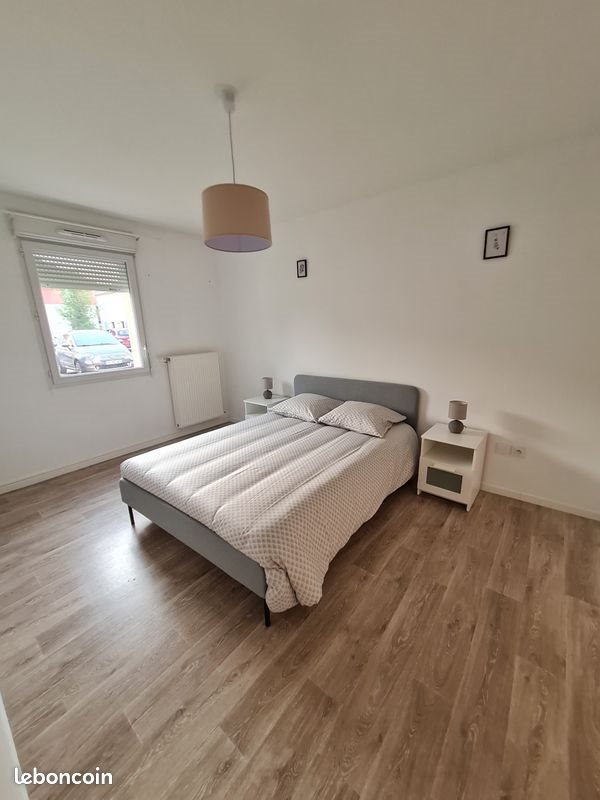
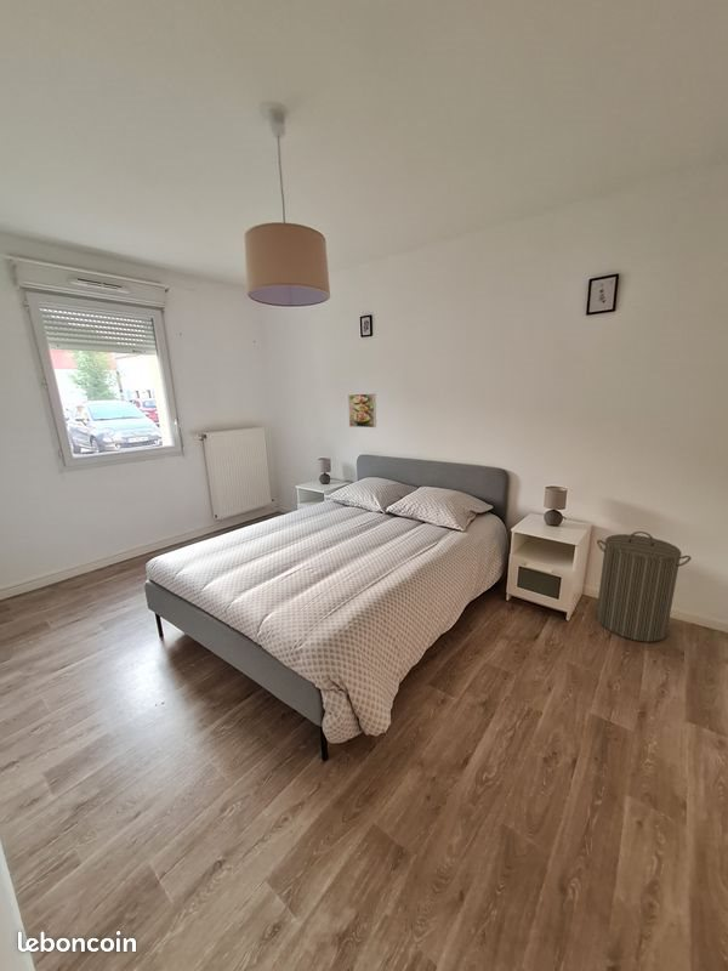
+ laundry hamper [596,530,693,643]
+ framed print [347,392,377,428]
